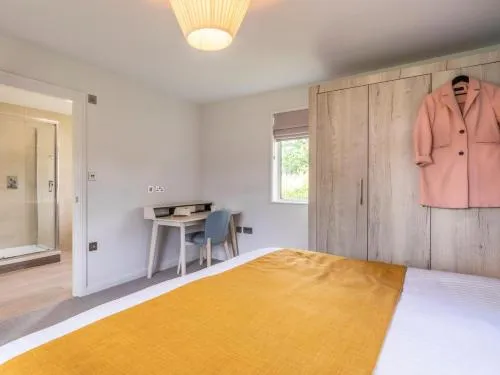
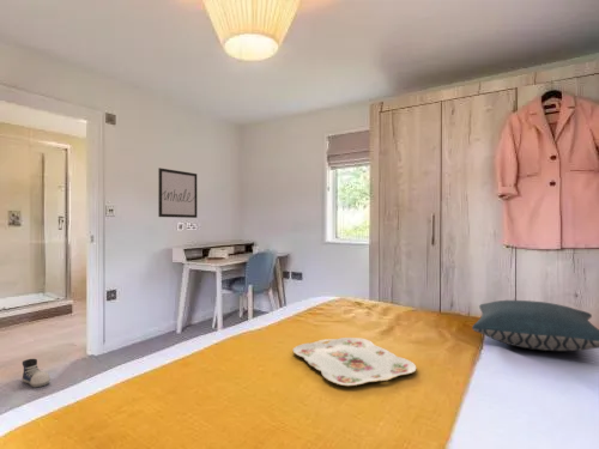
+ serving tray [292,336,417,387]
+ wall art [157,168,198,219]
+ pillow [471,299,599,352]
+ shoe [22,358,52,388]
